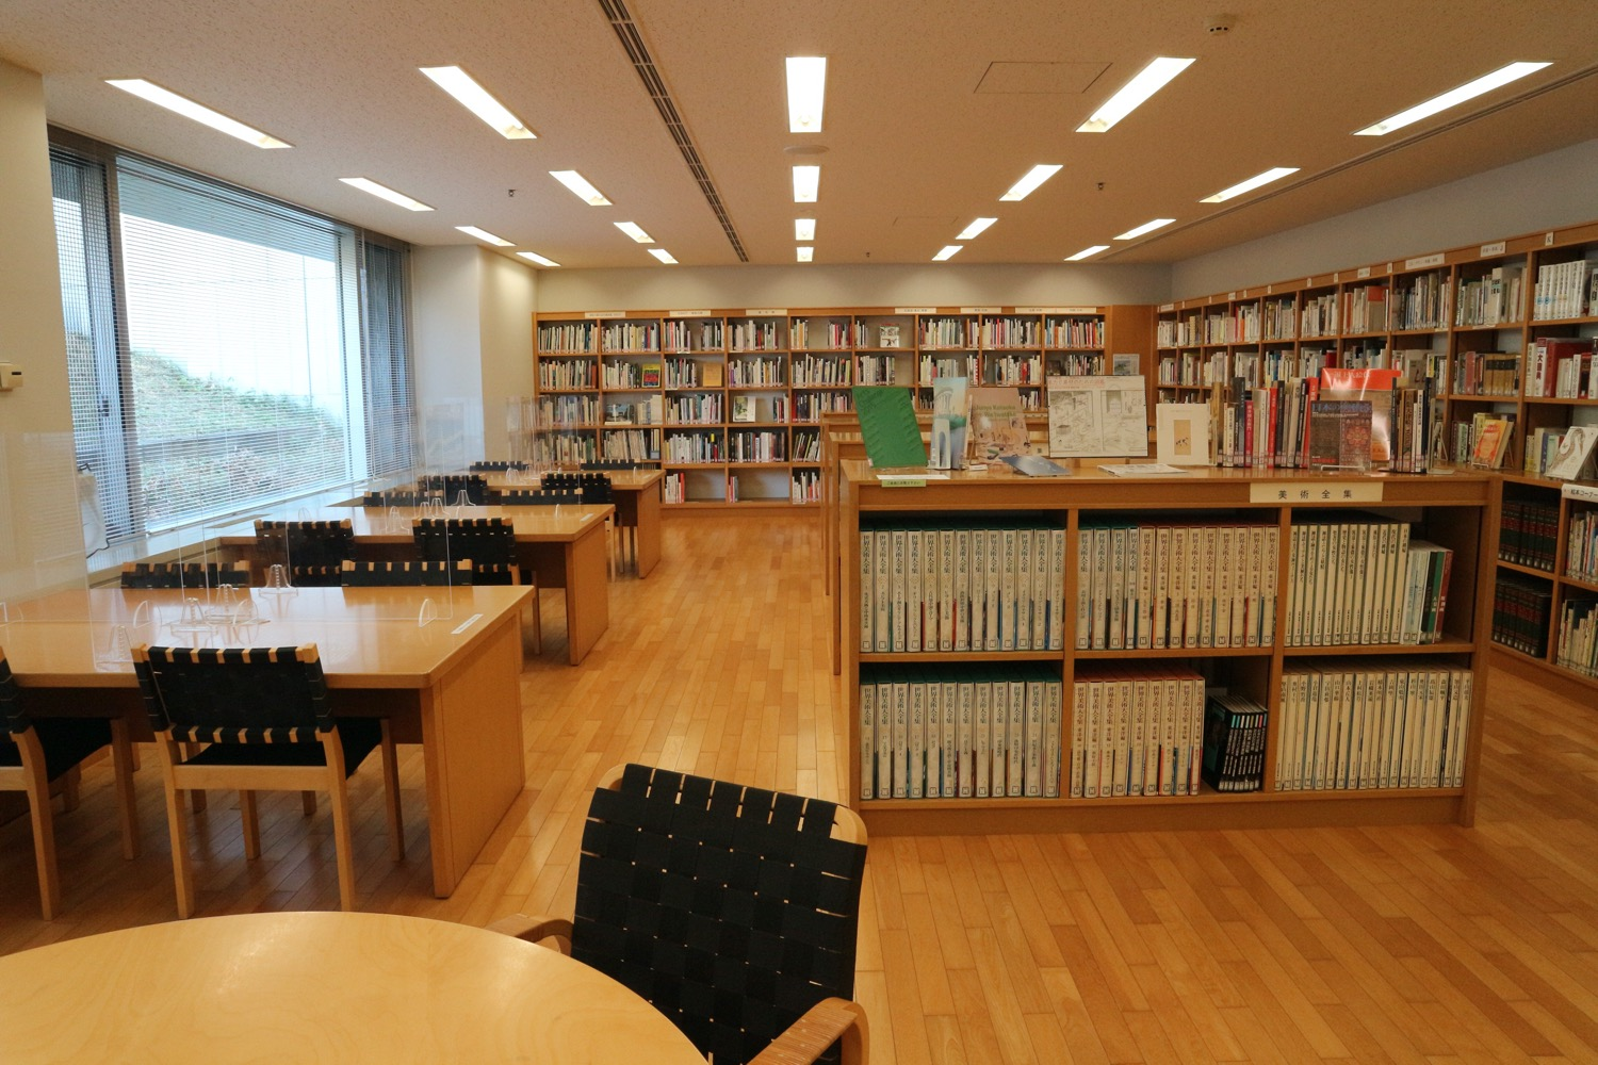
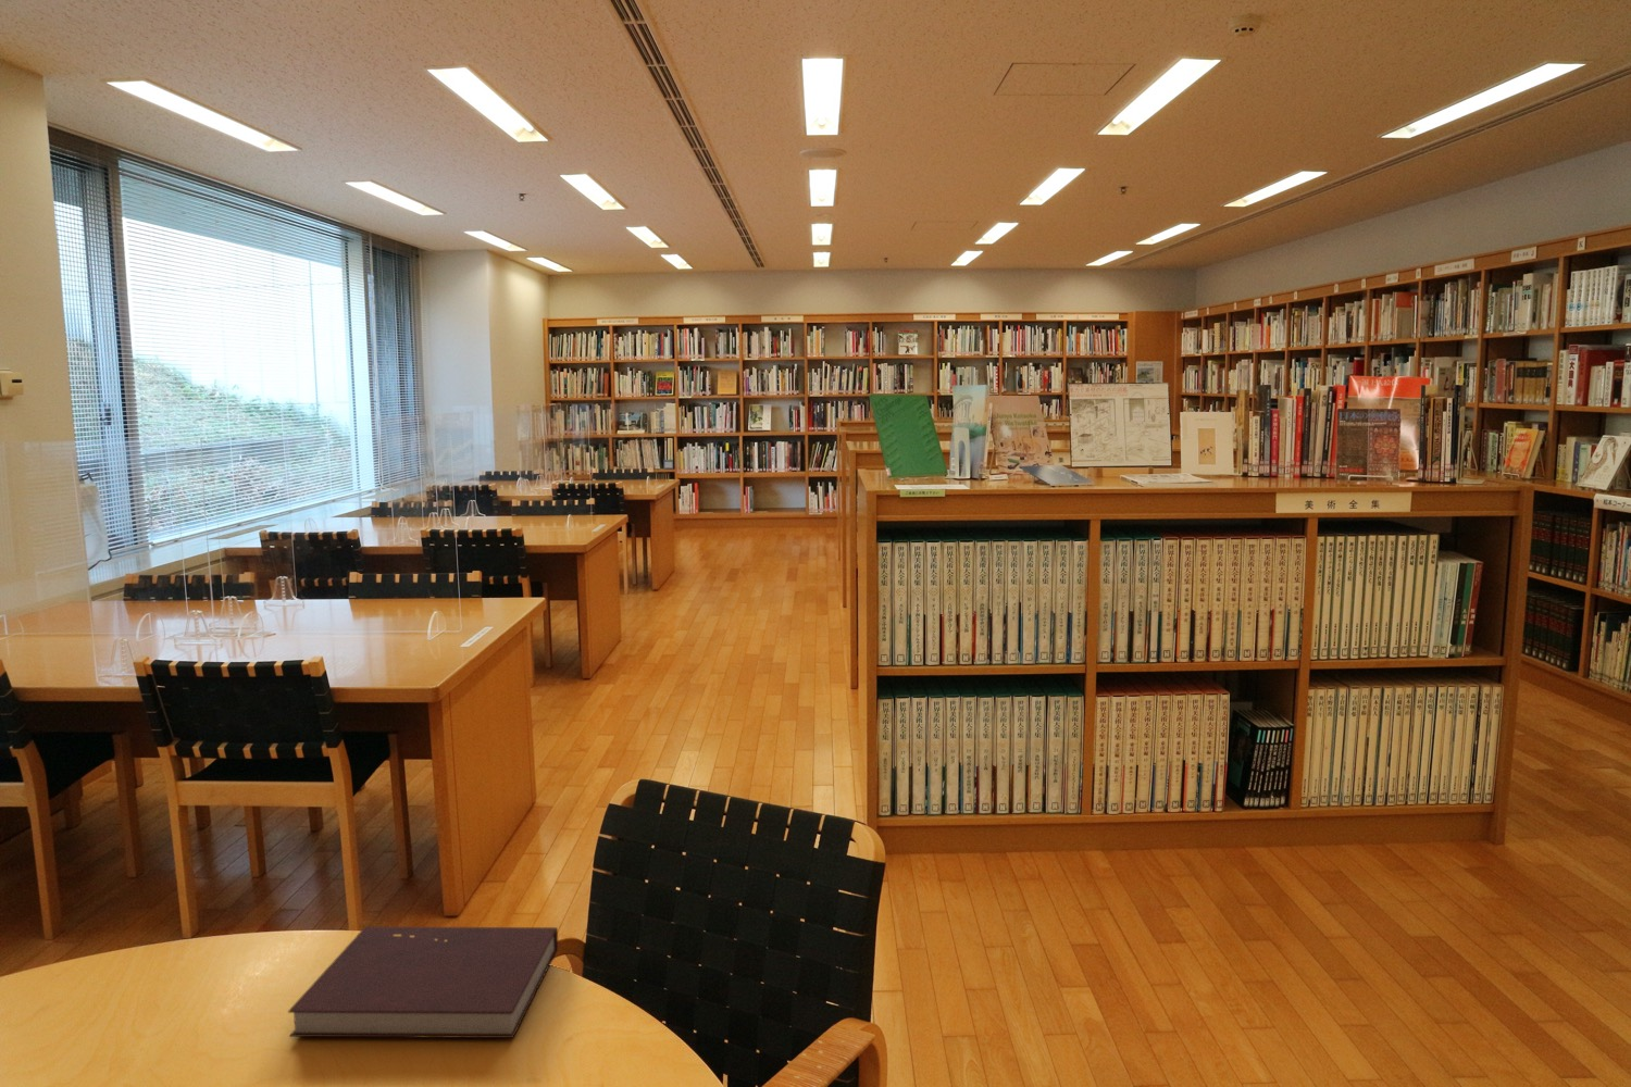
+ notebook [288,924,559,1040]
